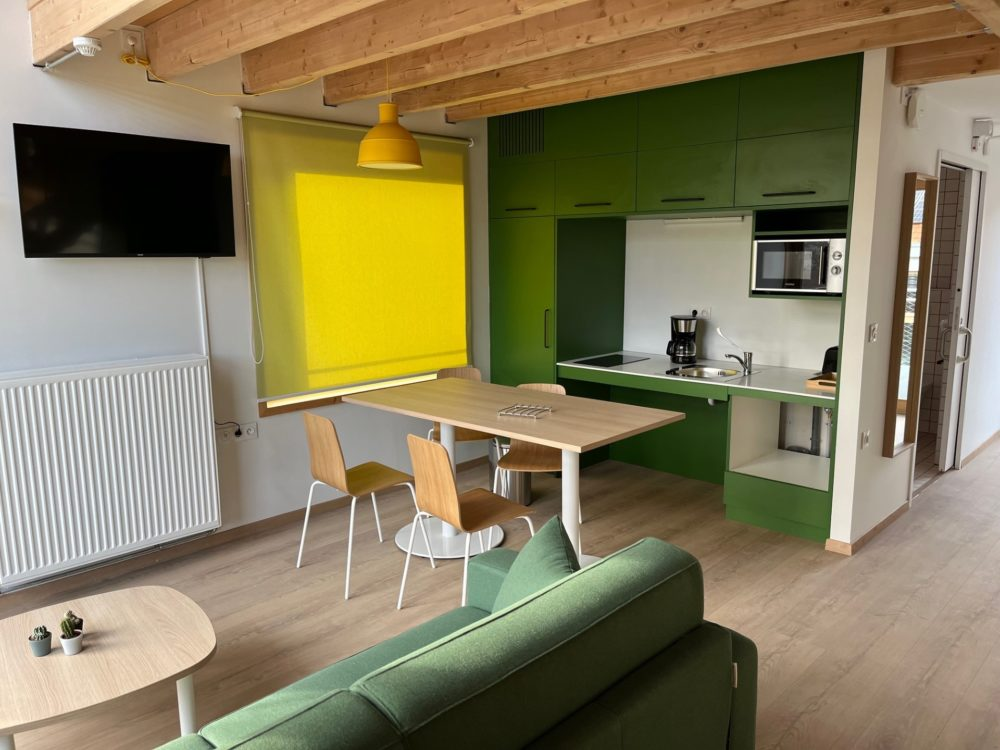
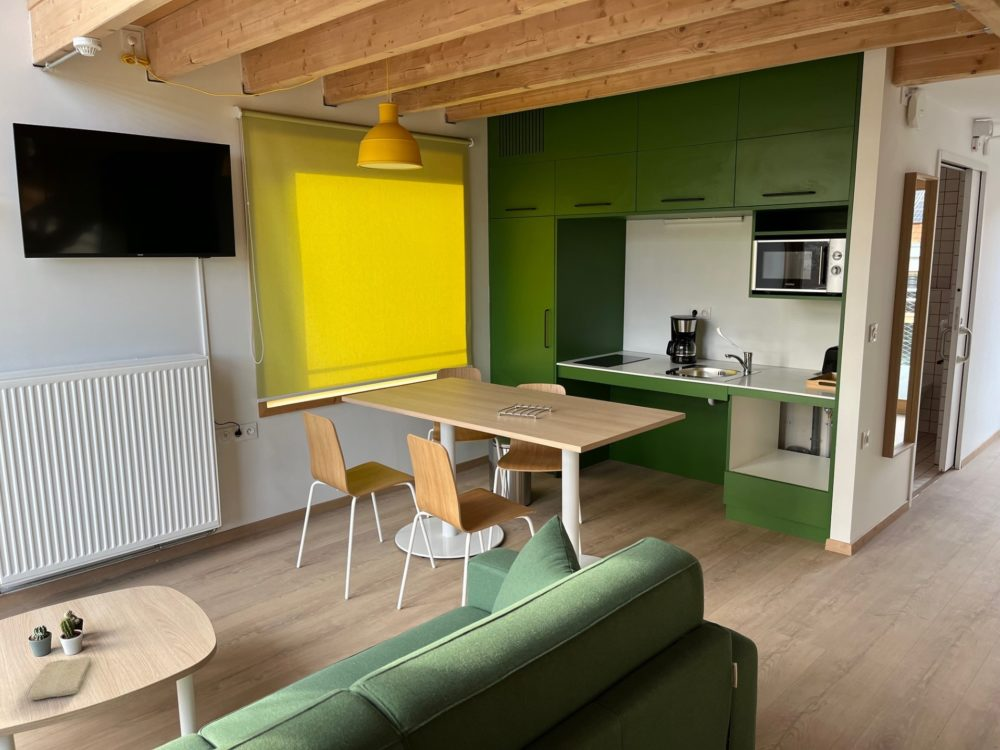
+ washcloth [28,655,92,701]
